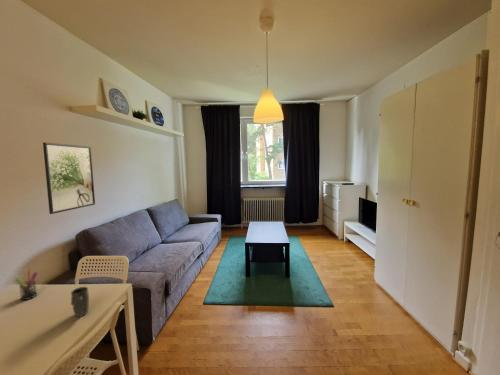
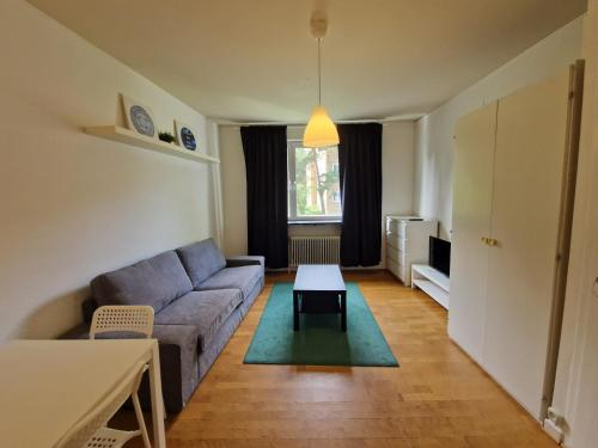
- mug [70,286,90,318]
- pen holder [14,270,39,301]
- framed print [42,142,96,215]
